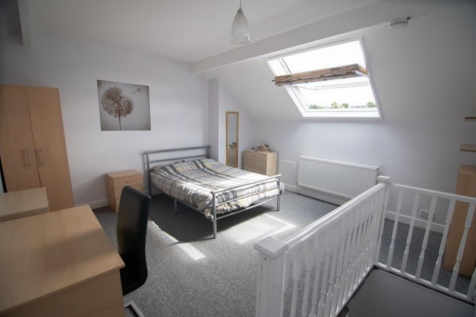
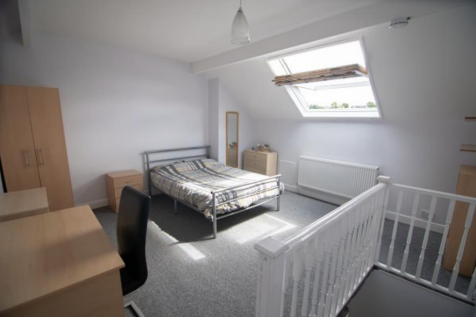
- wall art [96,79,152,132]
